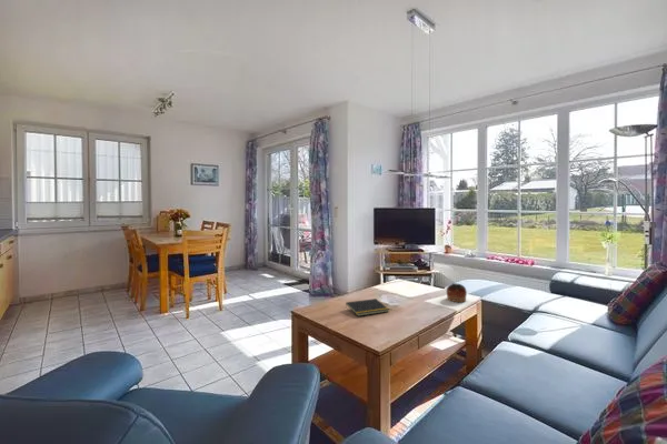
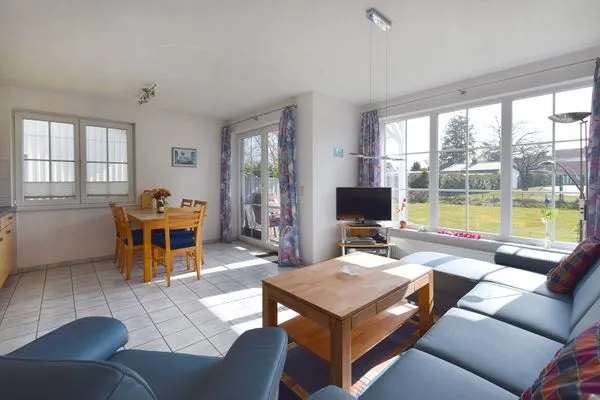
- bowl [446,282,468,303]
- notepad [345,297,390,317]
